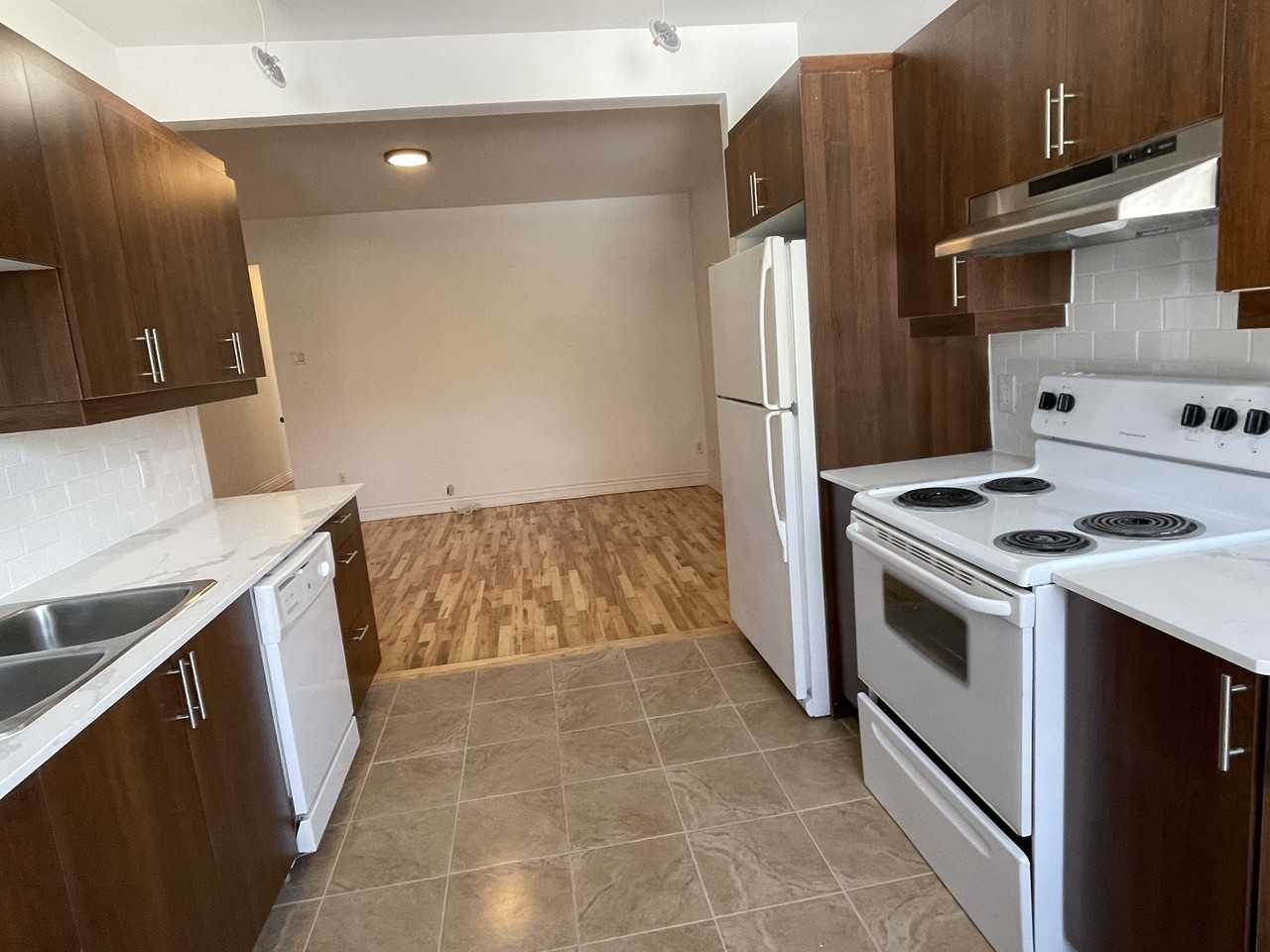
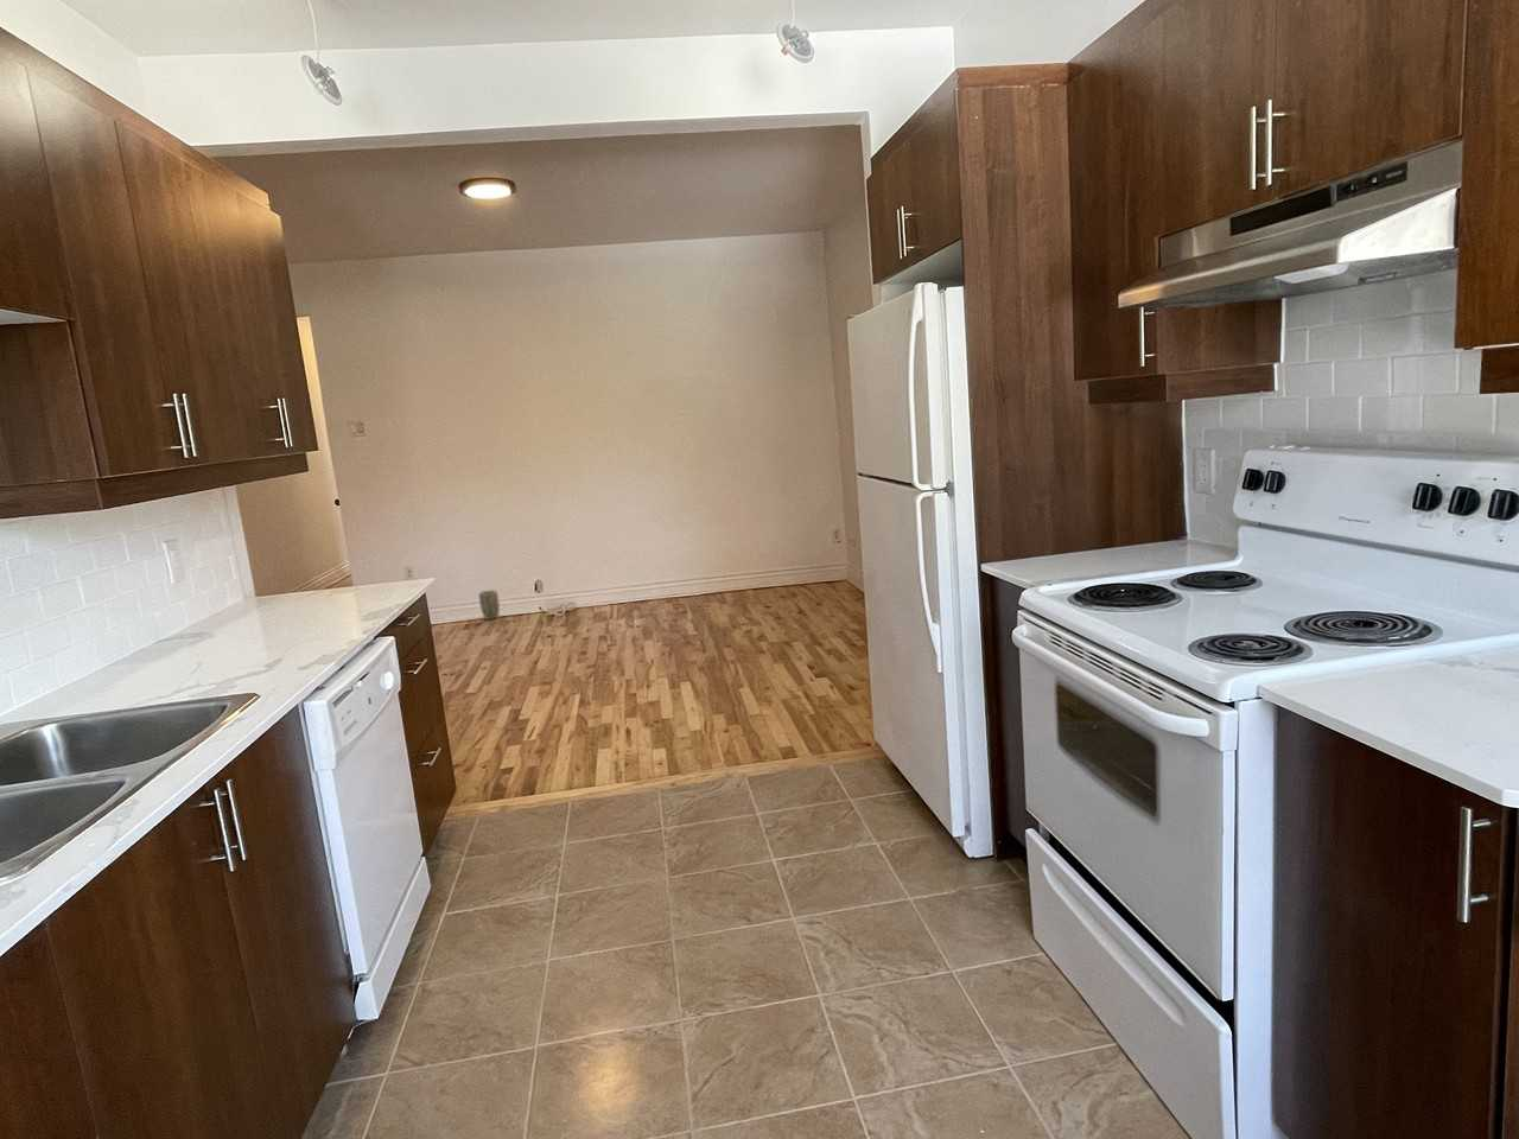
+ plant pot [478,590,501,621]
